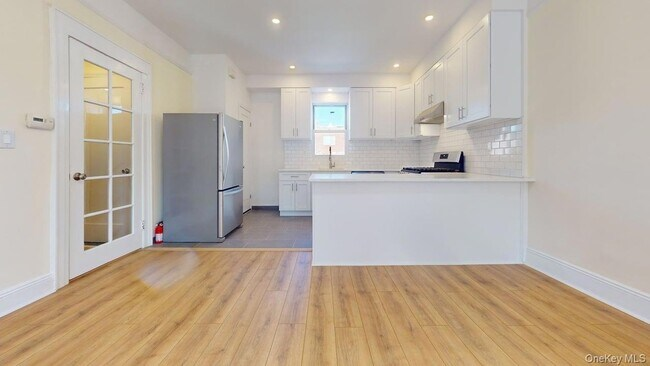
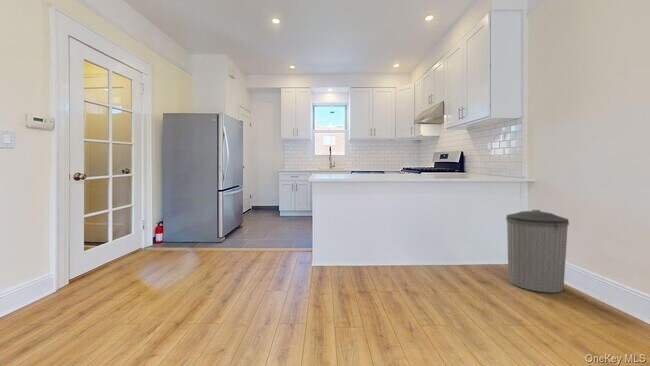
+ trash can [505,209,570,294]
